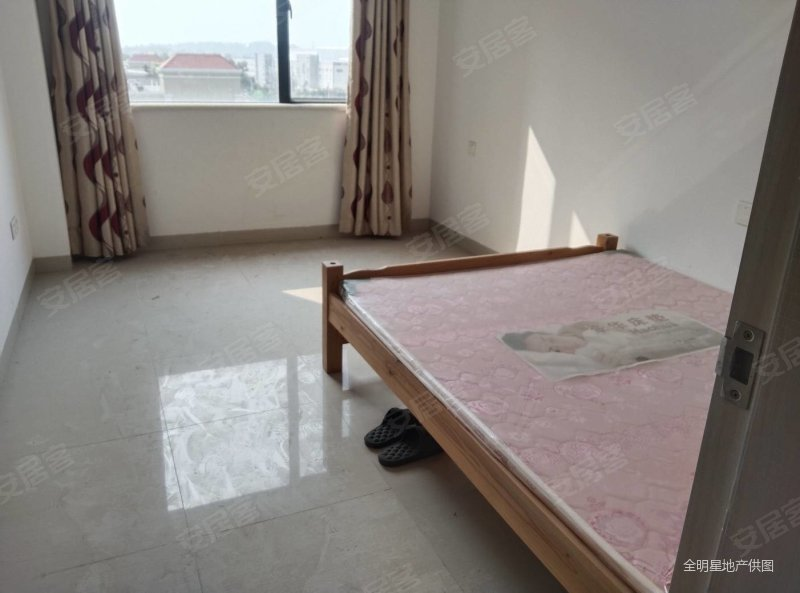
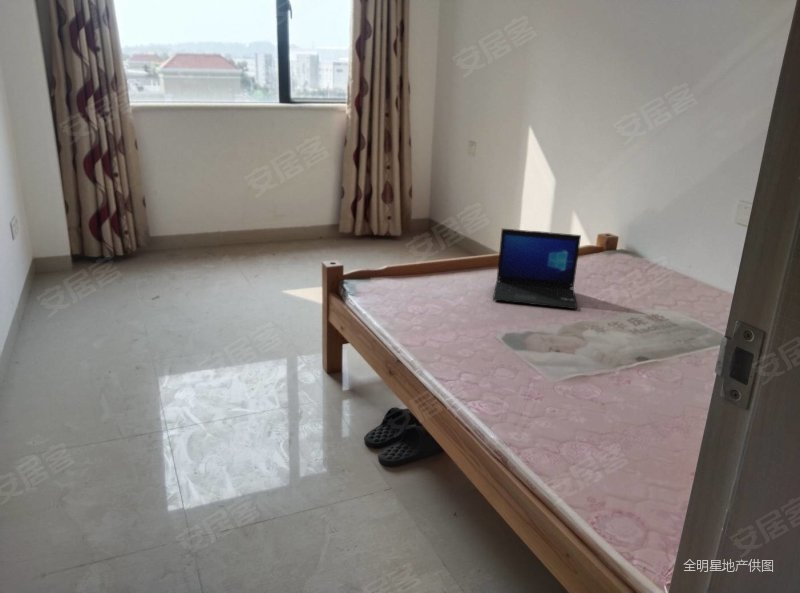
+ laptop [492,228,582,310]
